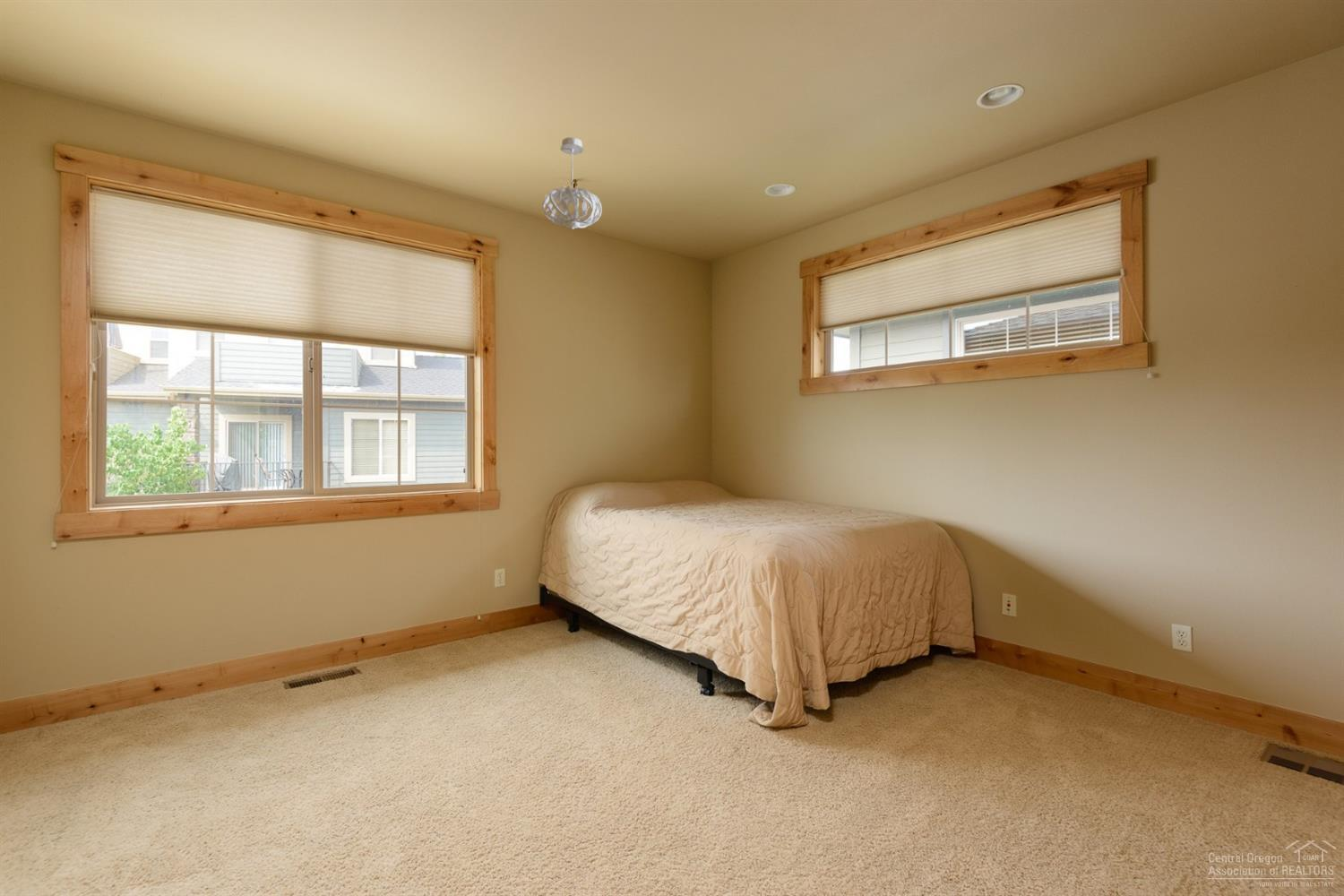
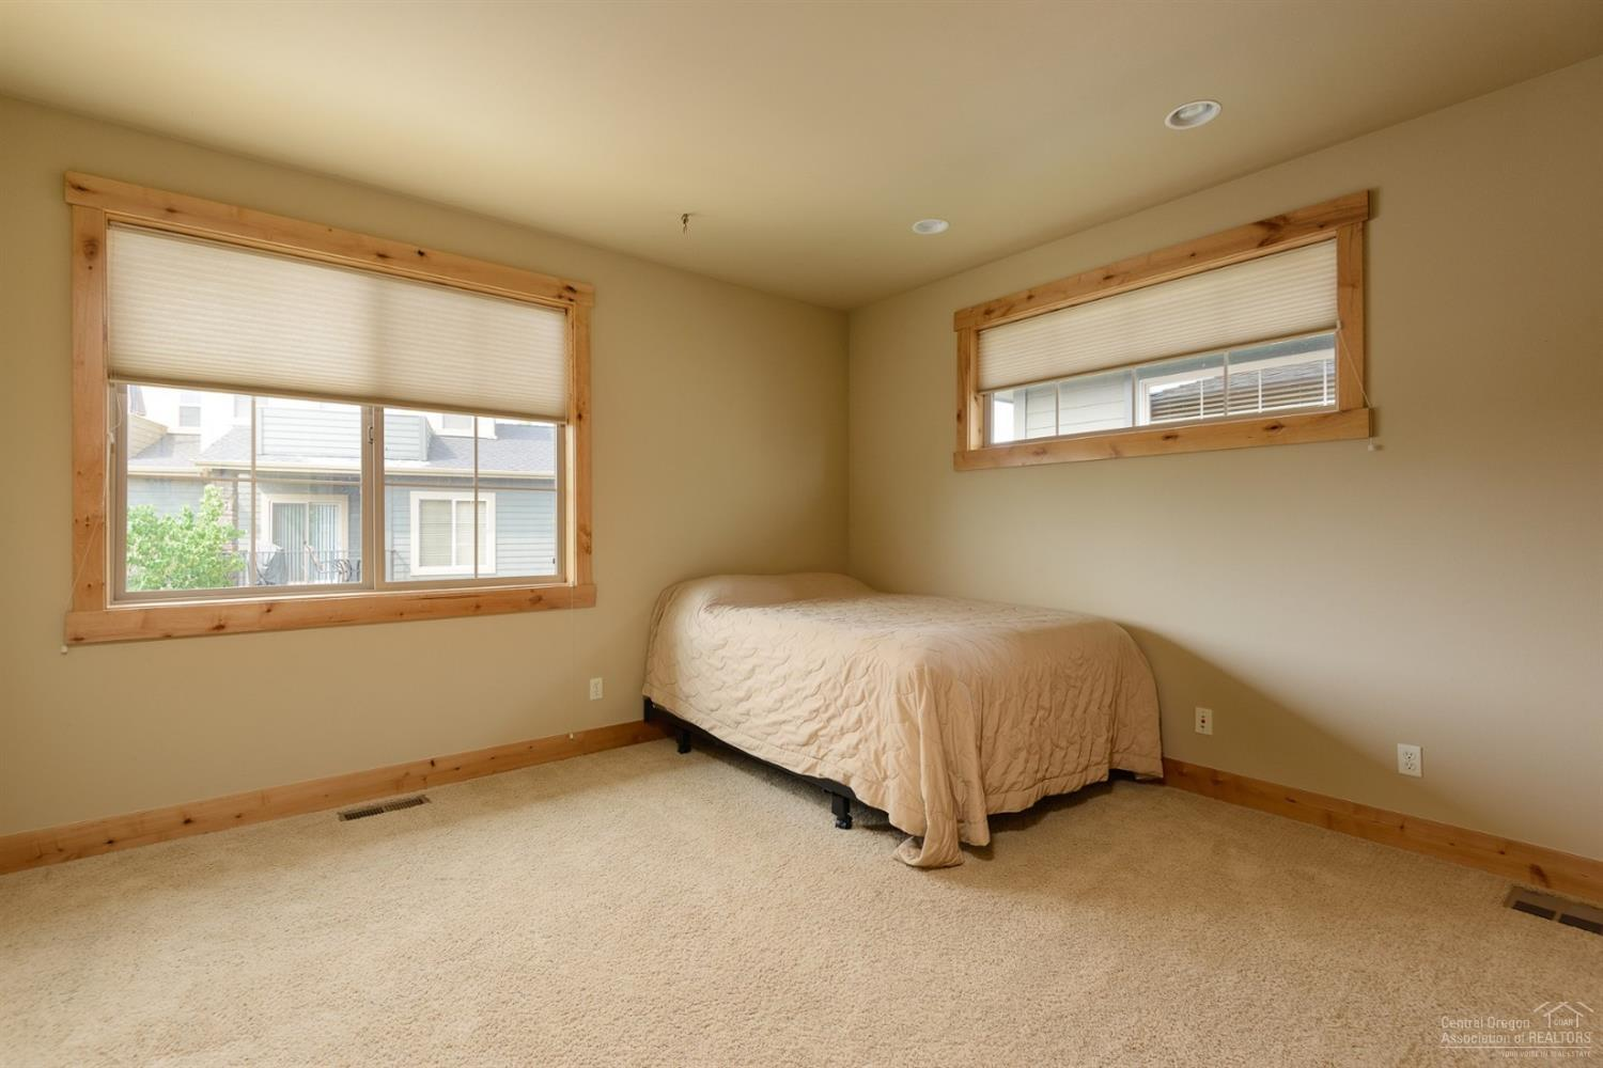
- pendant light [541,136,603,230]
